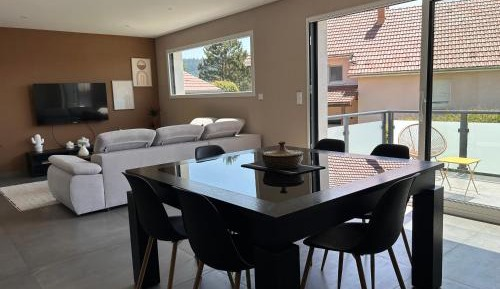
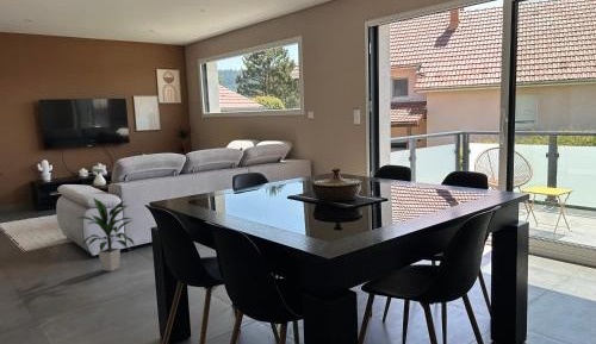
+ indoor plant [77,196,136,273]
